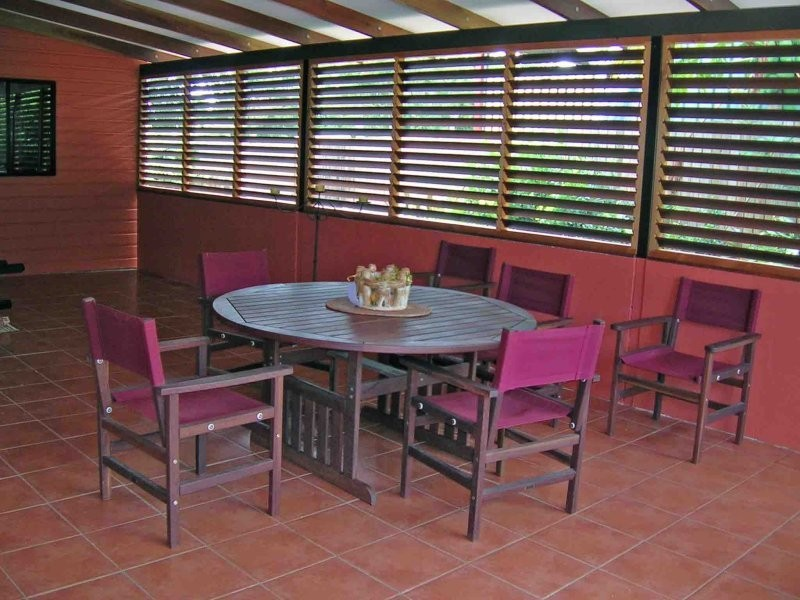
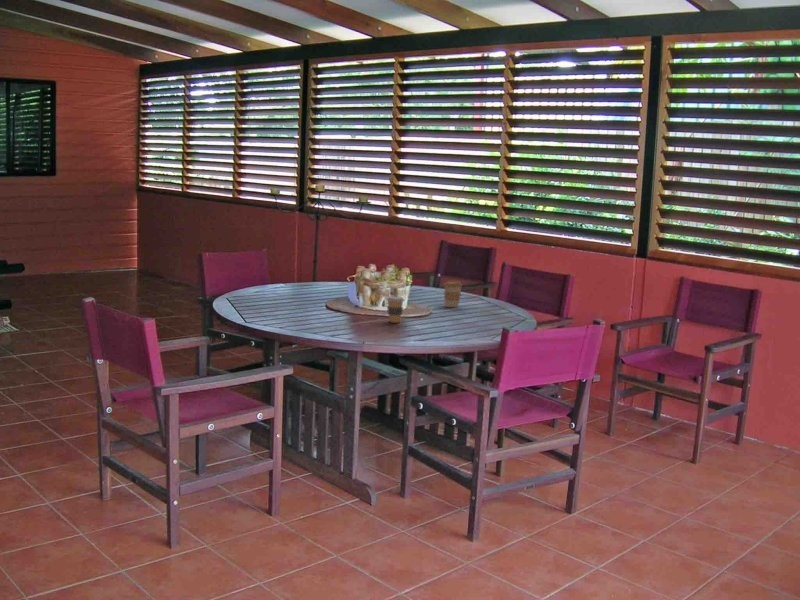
+ coffee cup [386,295,406,324]
+ coffee cup [443,280,463,308]
